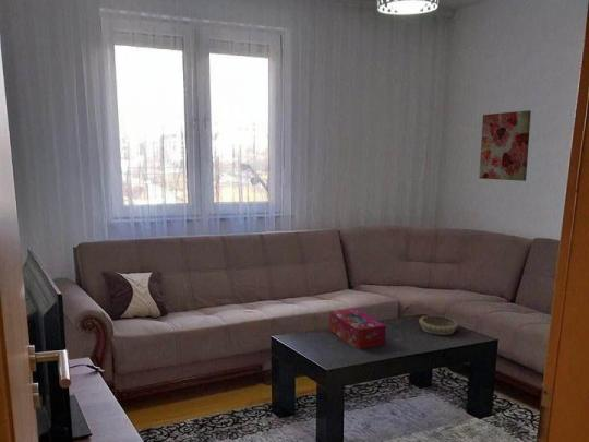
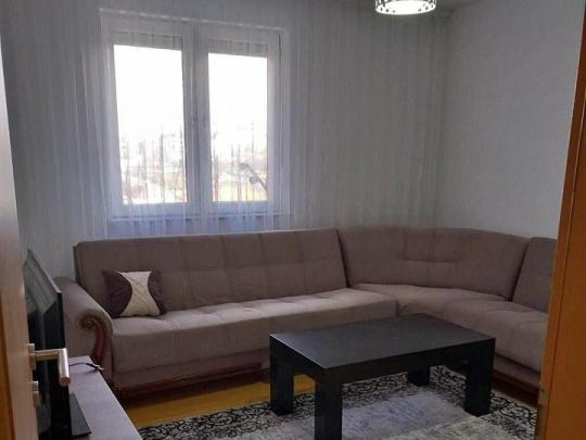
- tissue box [328,307,387,350]
- wall art [478,109,532,182]
- decorative bowl [418,314,459,336]
